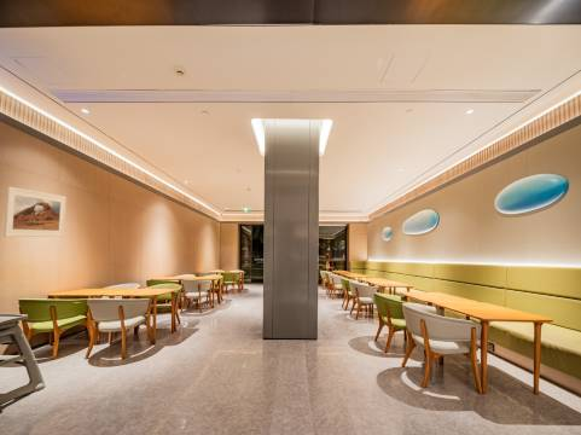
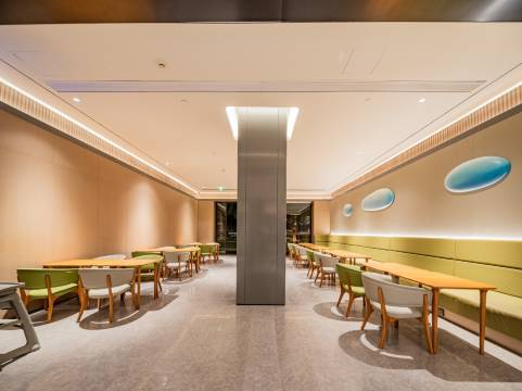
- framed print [2,186,68,238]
